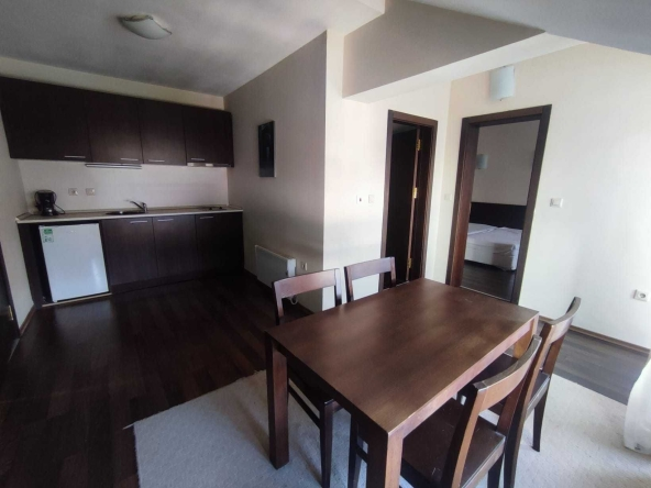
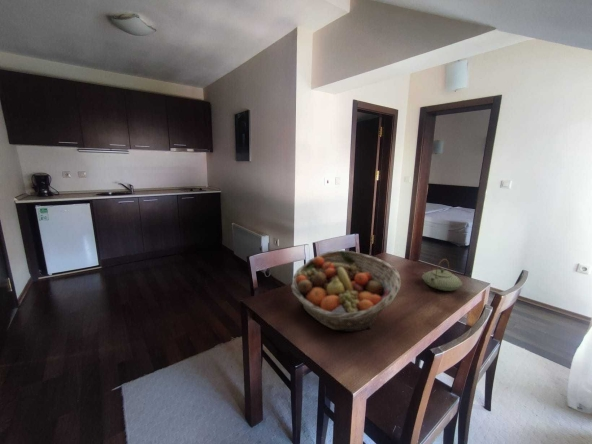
+ teapot [421,258,463,292]
+ fruit basket [290,249,402,333]
